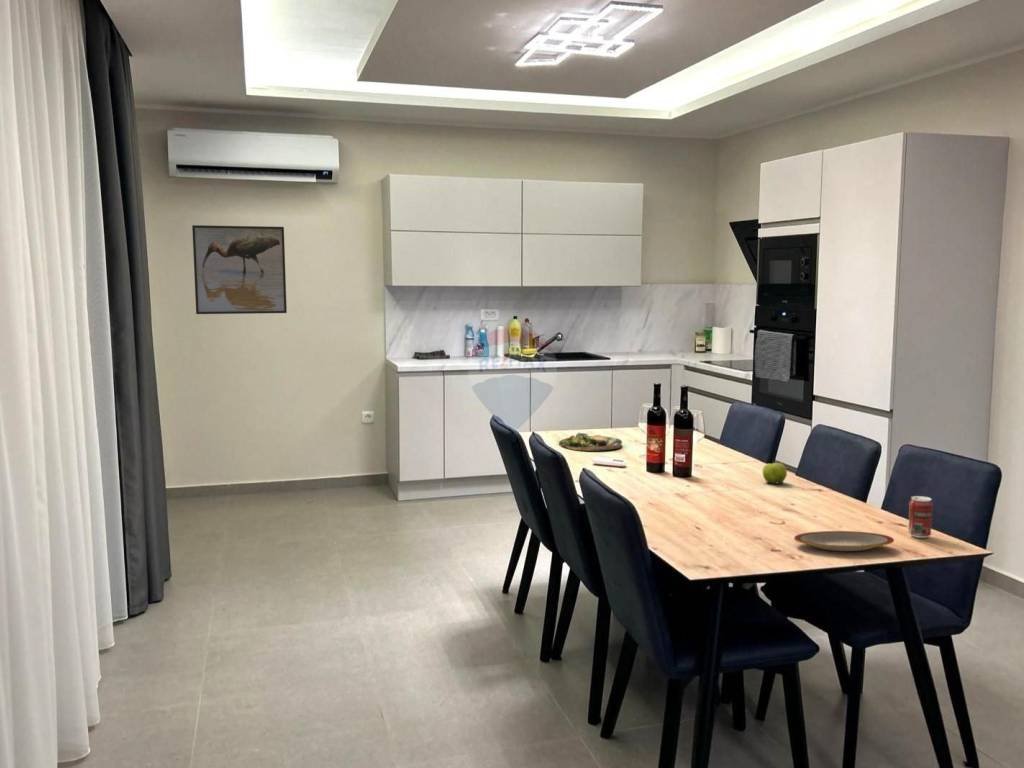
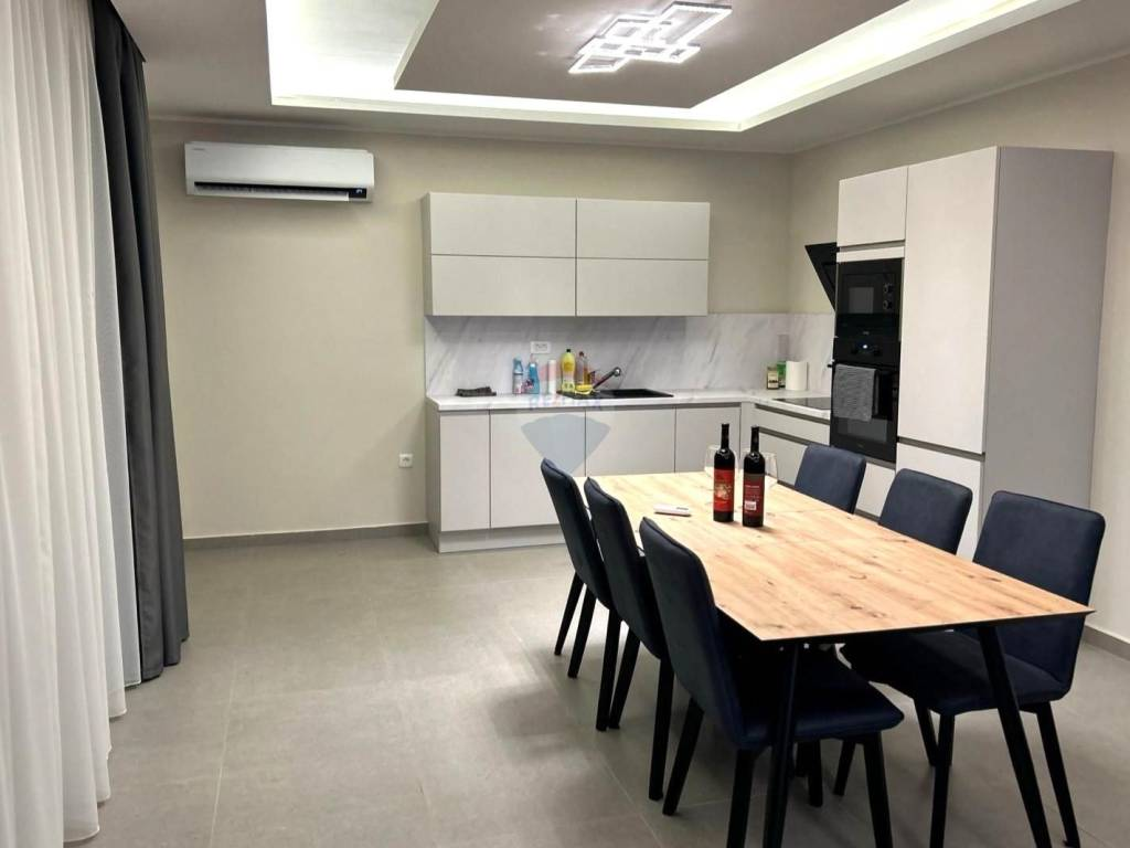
- plate [793,530,895,552]
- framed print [191,224,288,315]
- fruit [762,460,788,485]
- dinner plate [558,431,623,452]
- beverage can [907,495,934,539]
